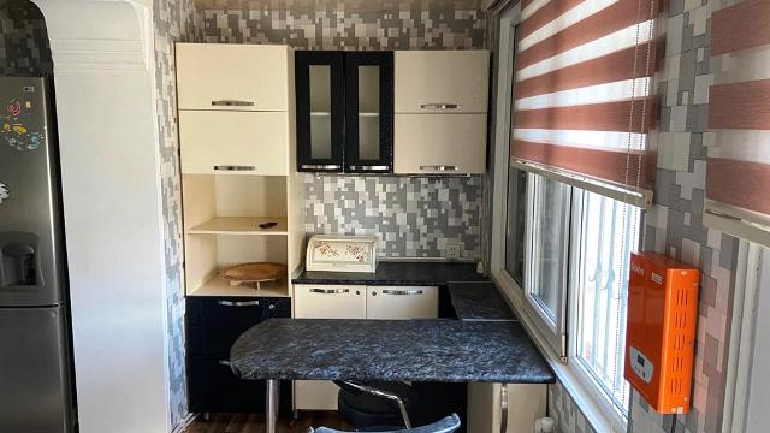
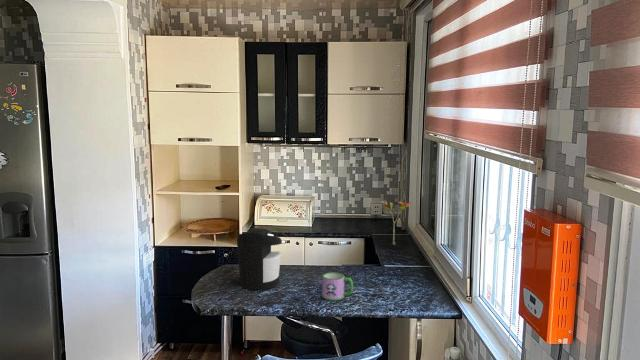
+ coffee maker [236,227,283,291]
+ mug [321,271,354,302]
+ flower [381,199,413,246]
